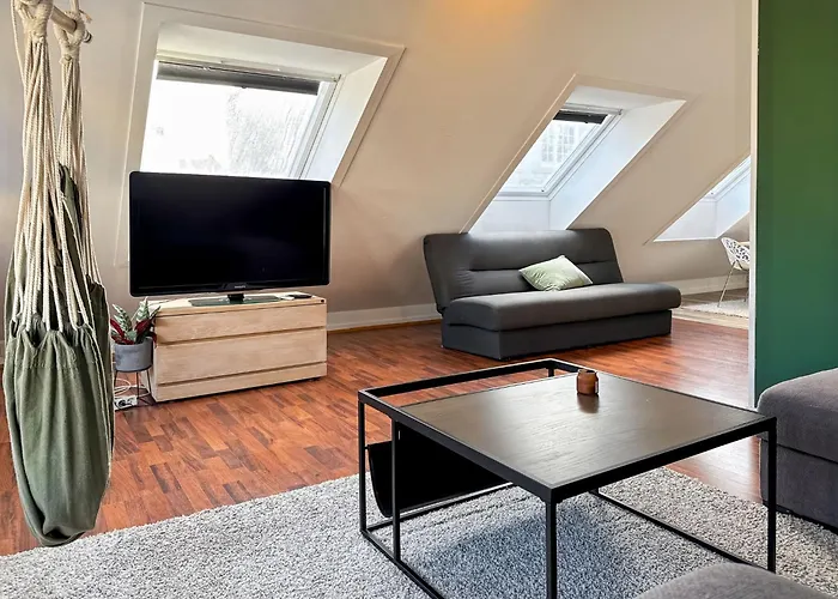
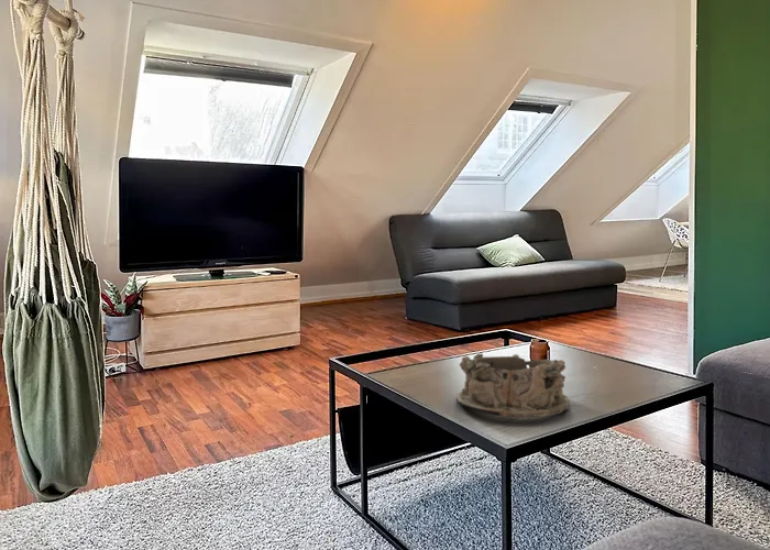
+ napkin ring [455,352,571,418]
